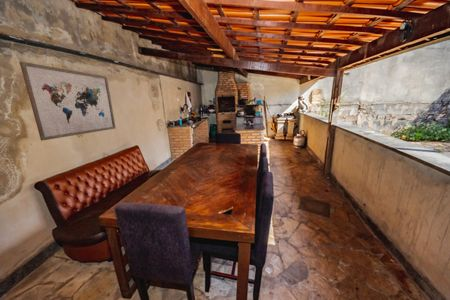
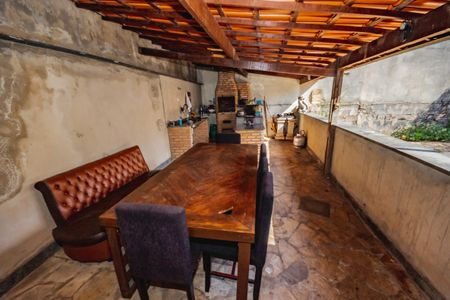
- wall art [19,61,117,142]
